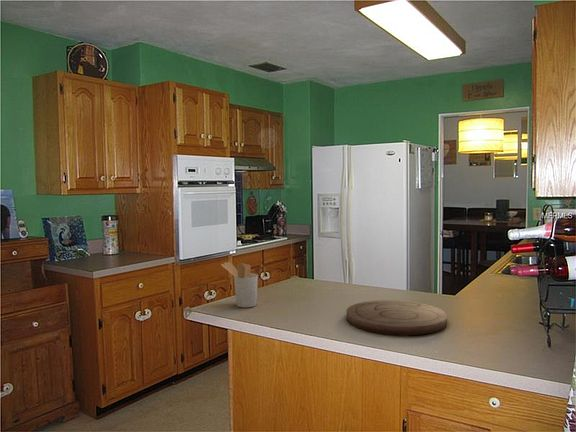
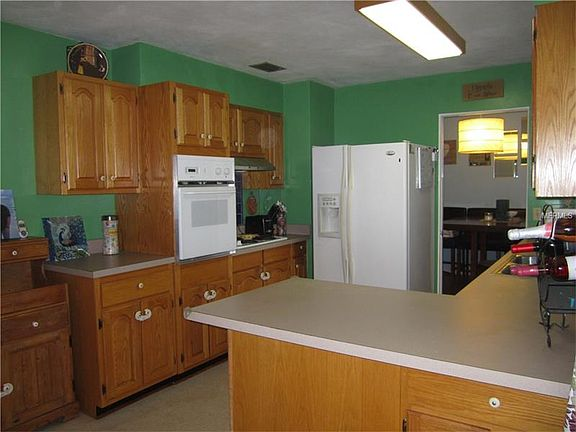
- utensil holder [220,261,259,308]
- cutting board [346,299,448,336]
